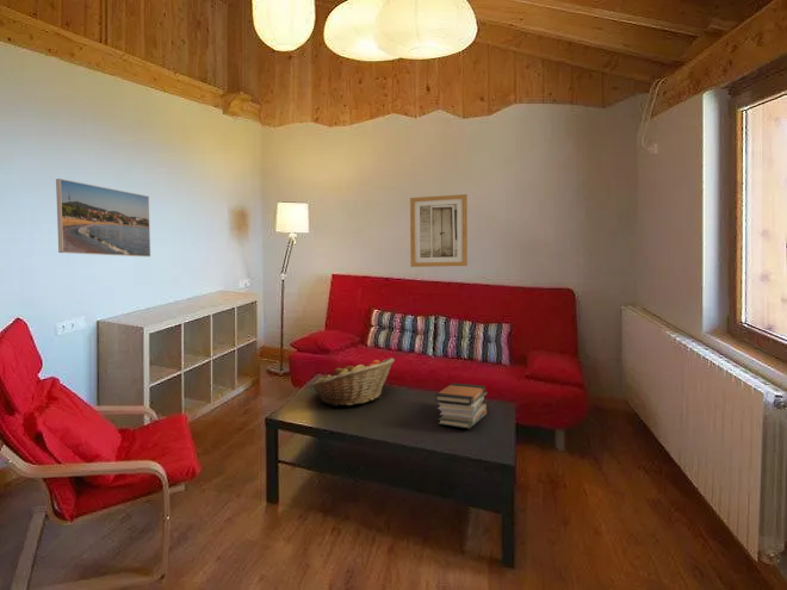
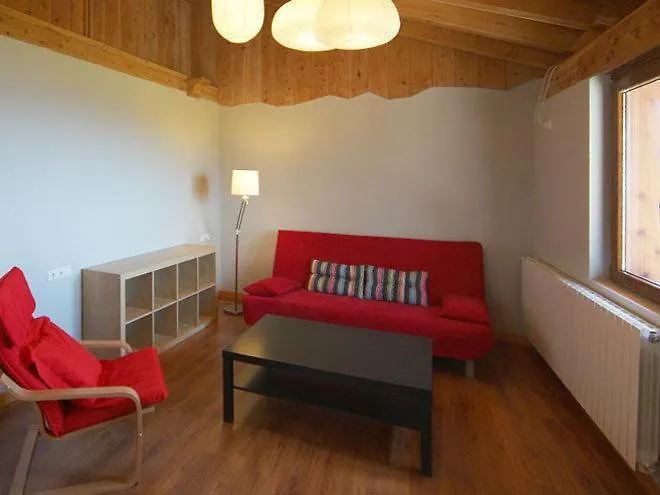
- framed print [55,178,151,257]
- wall art [409,193,469,268]
- book stack [434,383,489,429]
- fruit basket [310,356,395,408]
